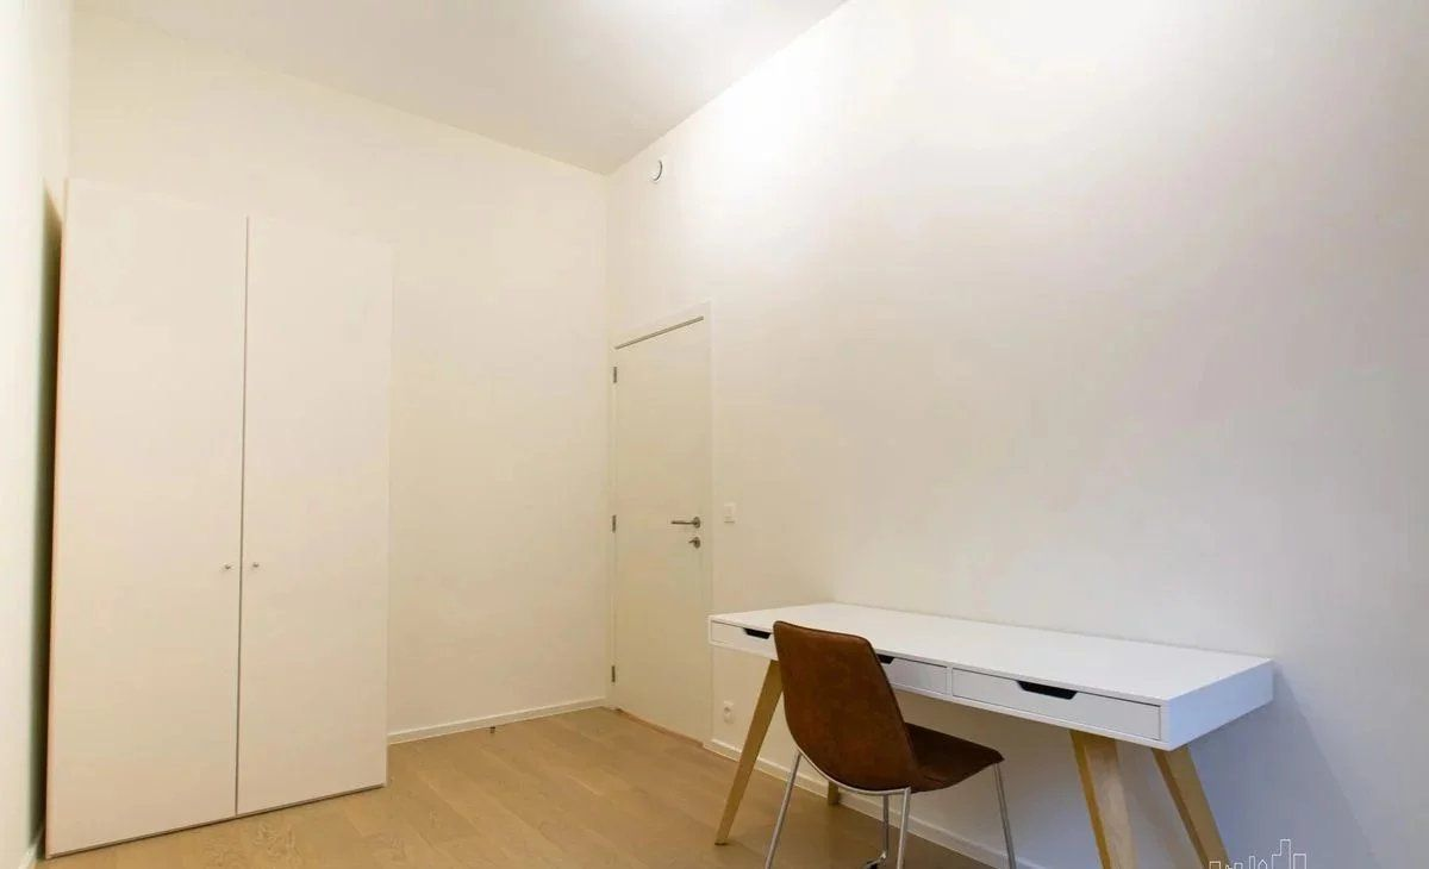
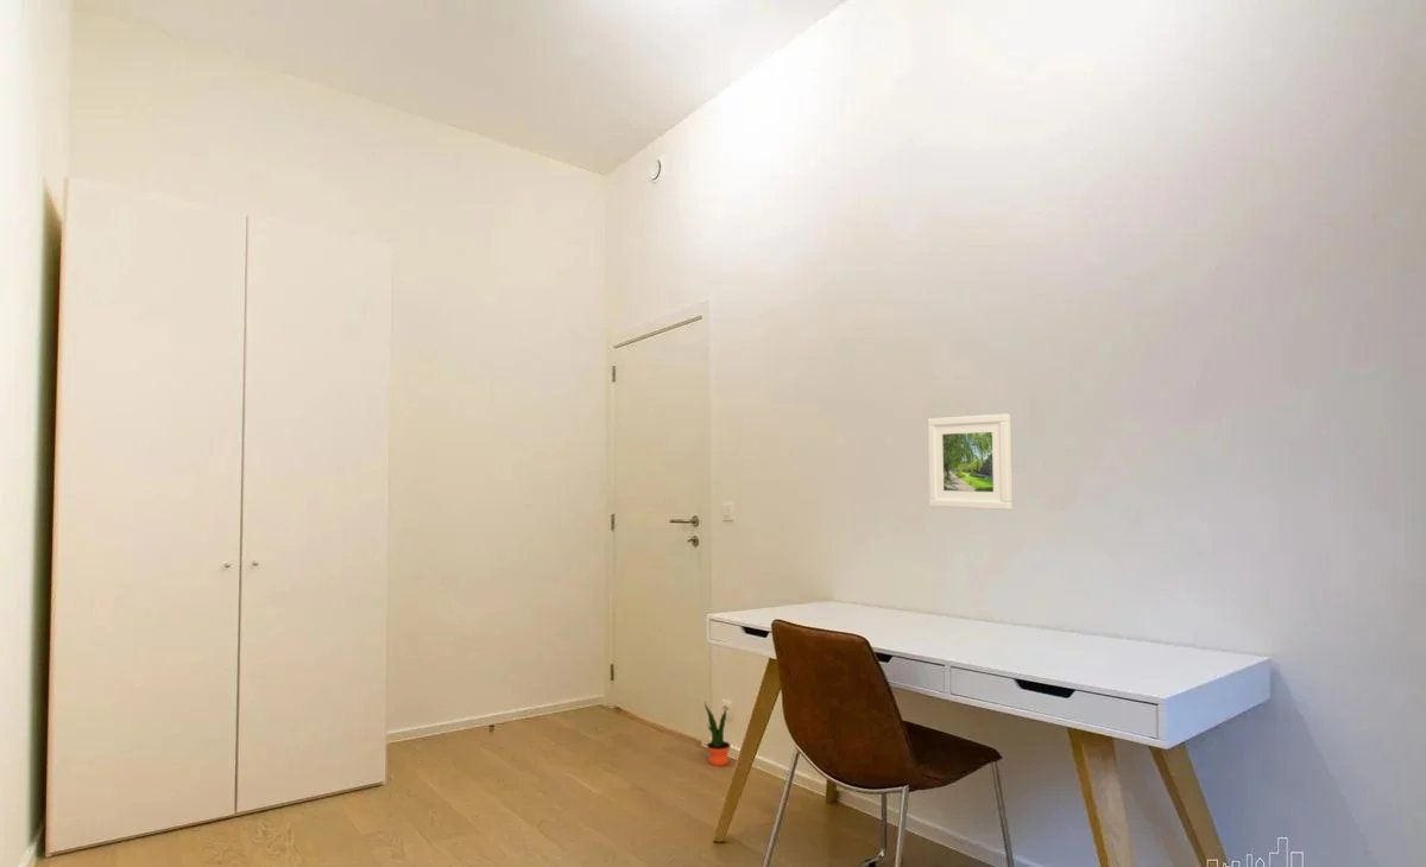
+ potted plant [703,701,732,767]
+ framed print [927,413,1014,511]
